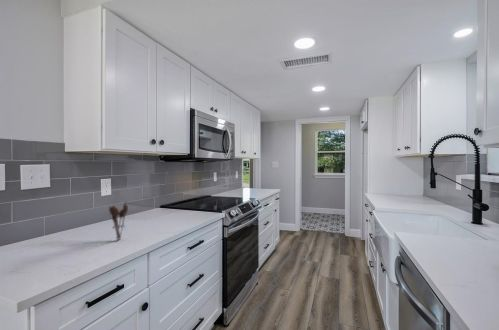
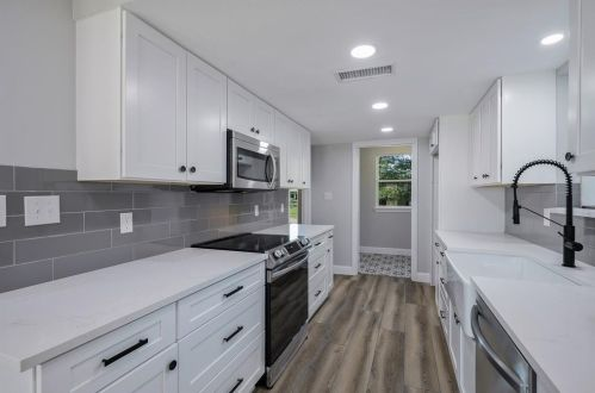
- utensil holder [108,201,129,241]
